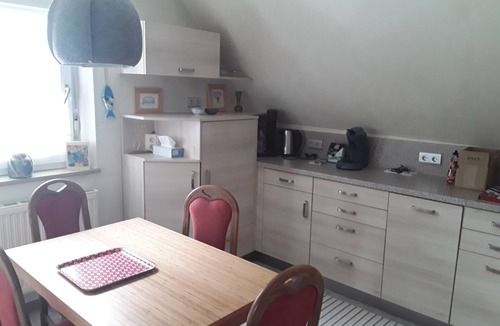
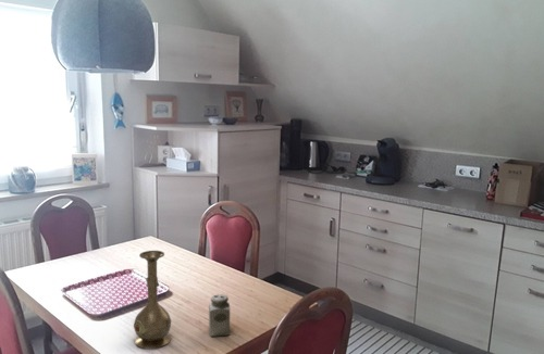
+ salt shaker [208,293,231,338]
+ vase [133,250,172,350]
